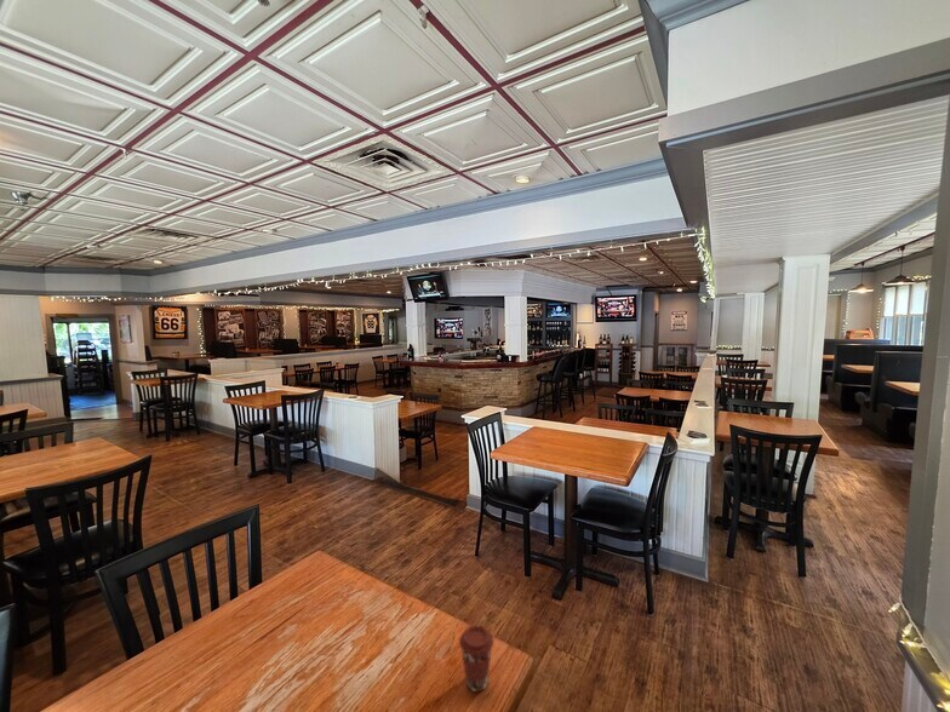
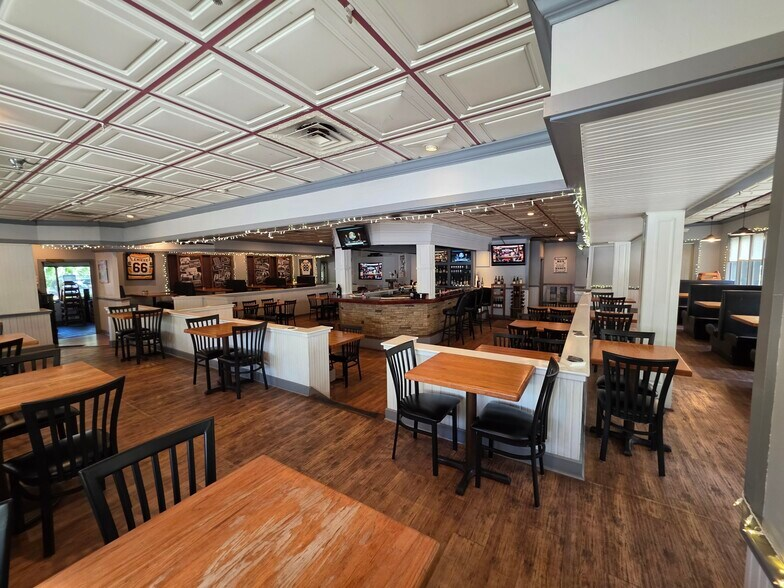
- coffee cup [458,624,494,693]
